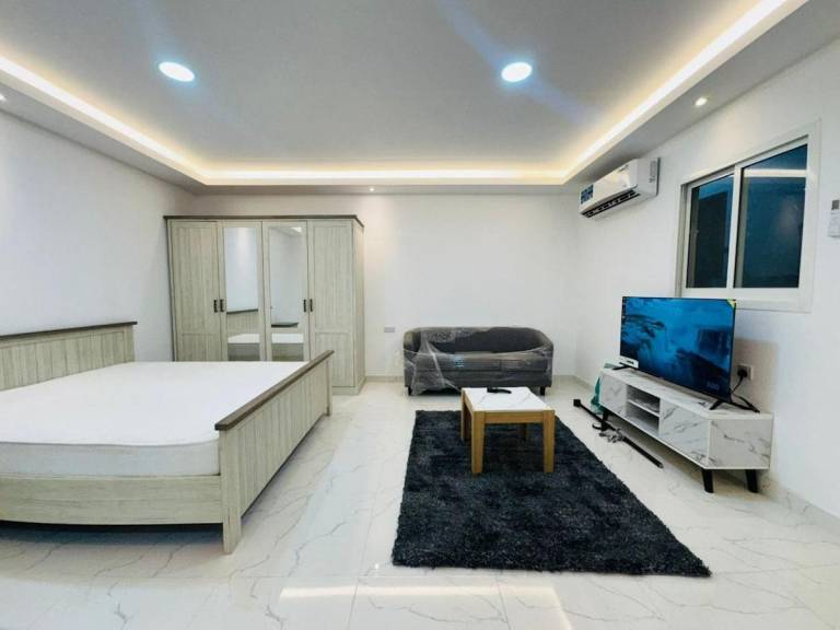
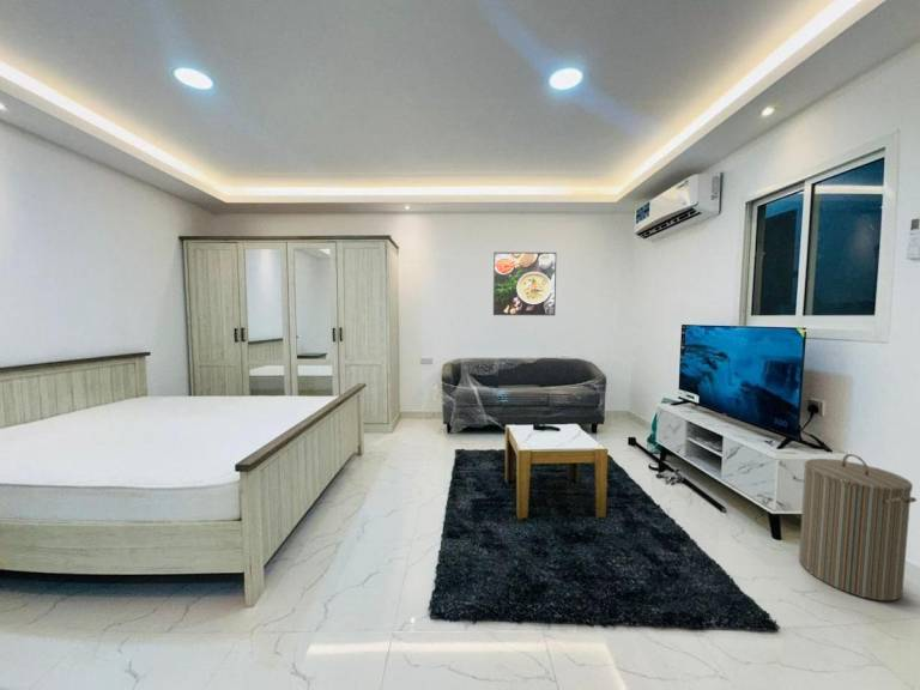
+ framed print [492,250,557,316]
+ laundry hamper [798,453,918,601]
